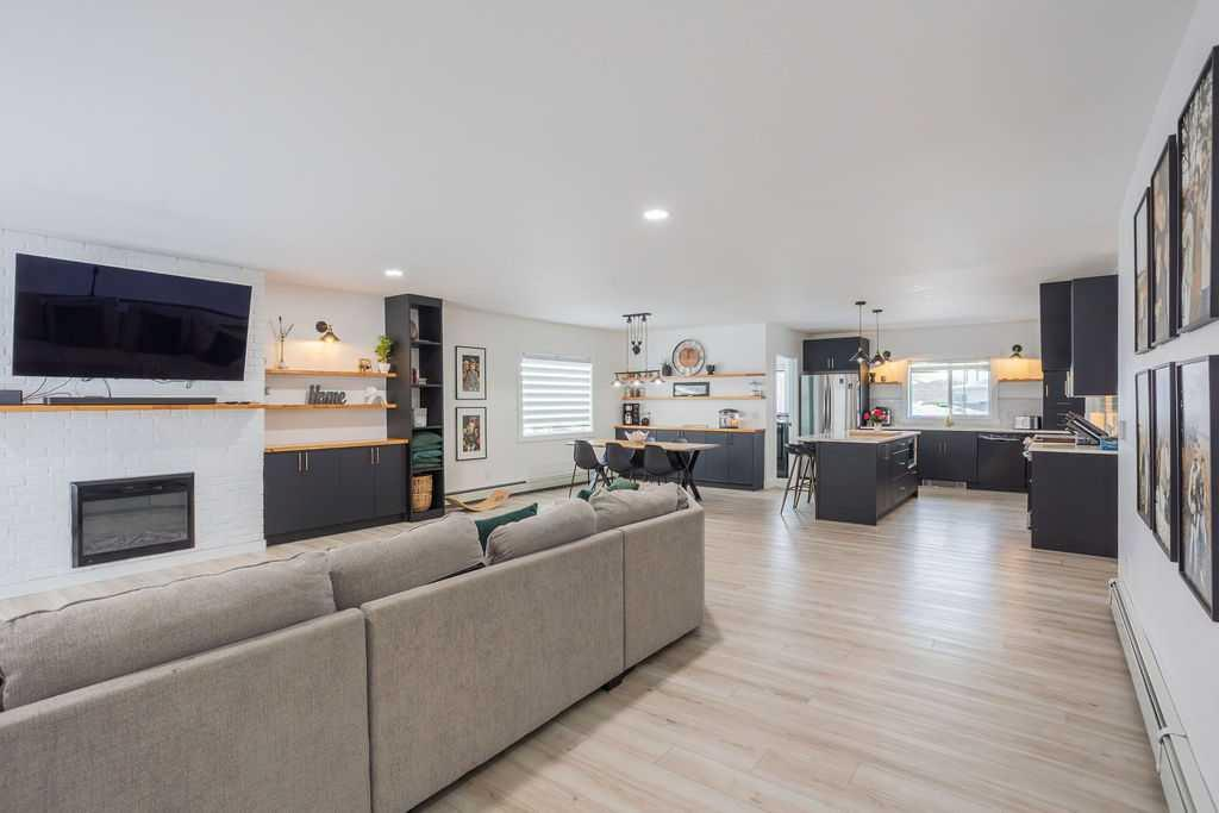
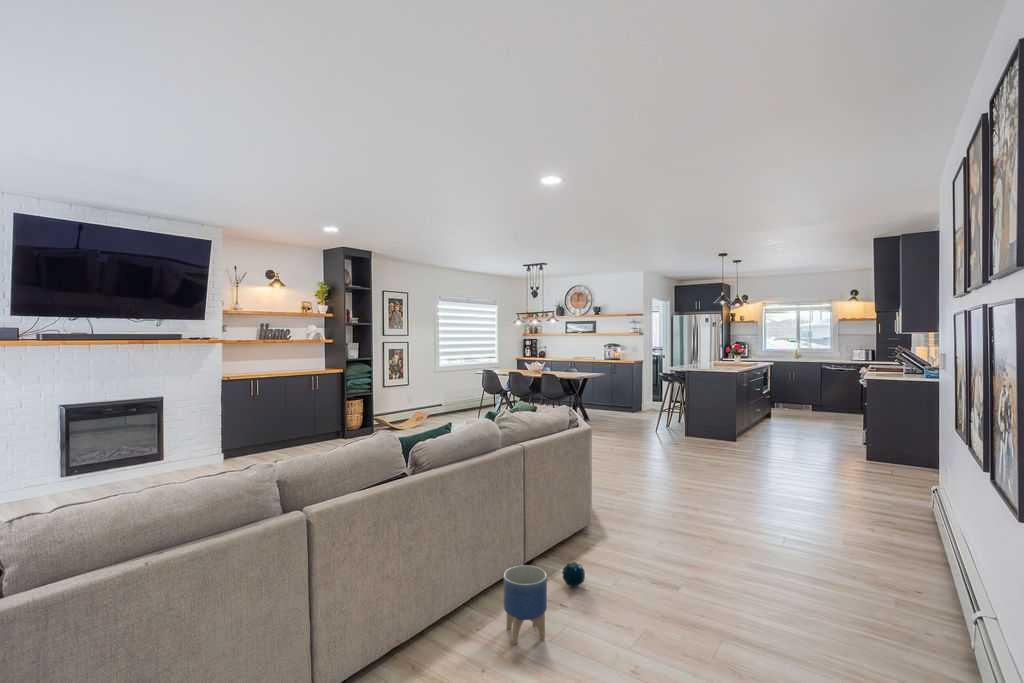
+ ball [561,561,586,588]
+ planter [503,564,548,645]
